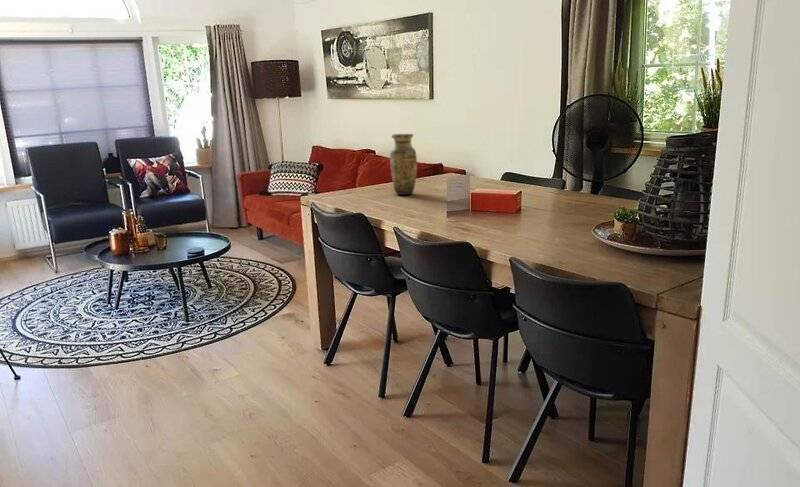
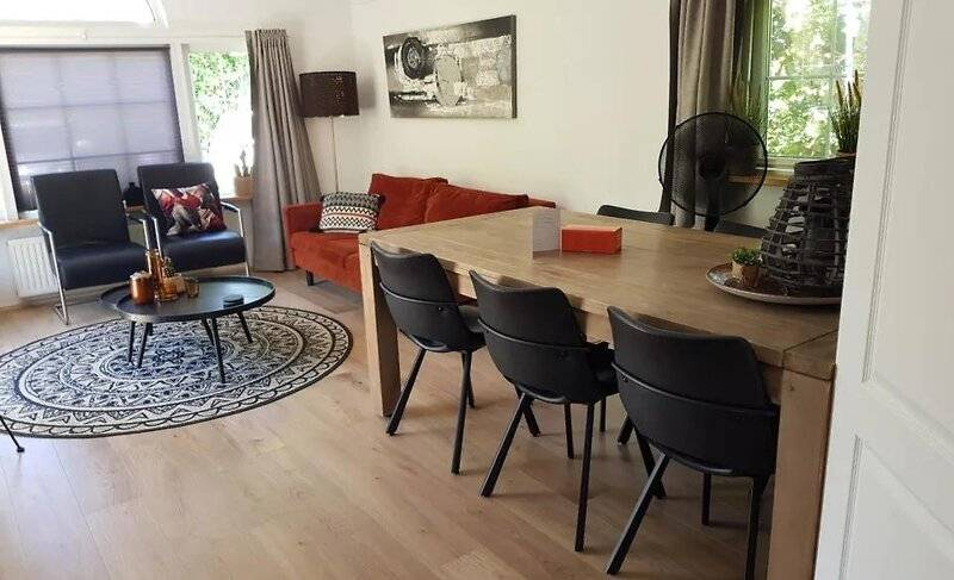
- vase [389,133,418,196]
